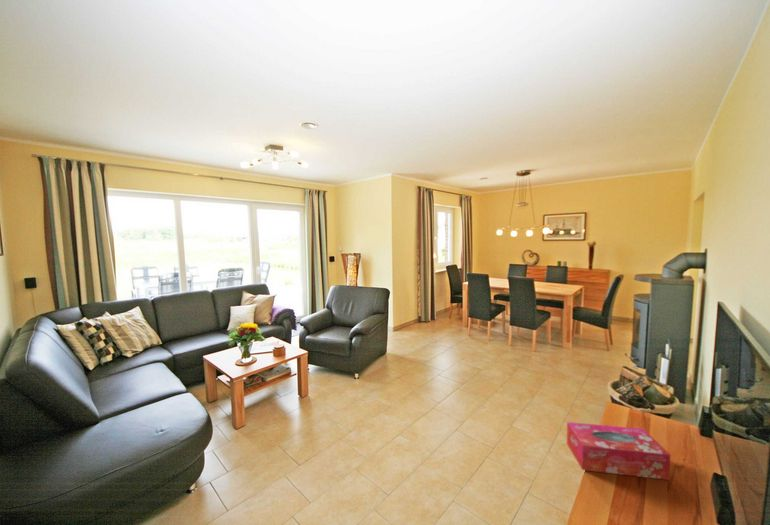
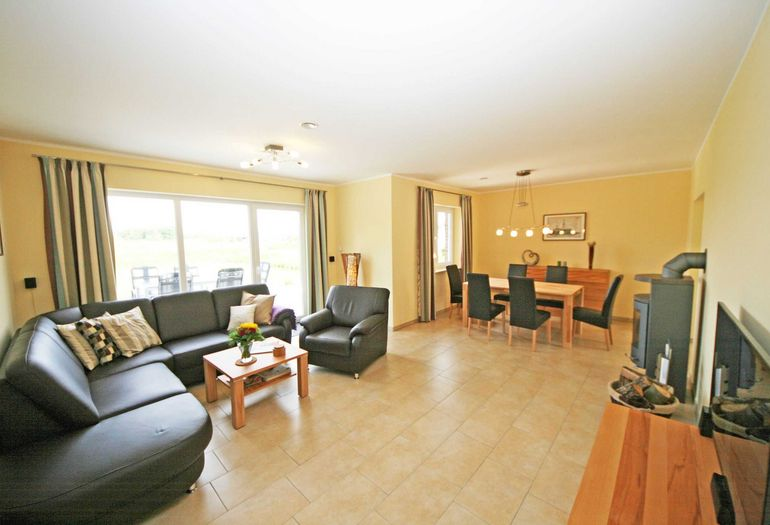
- tissue box [566,421,671,481]
